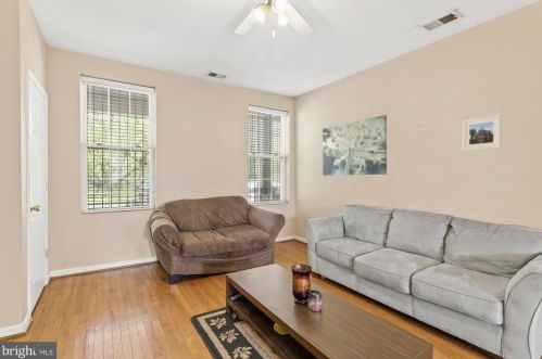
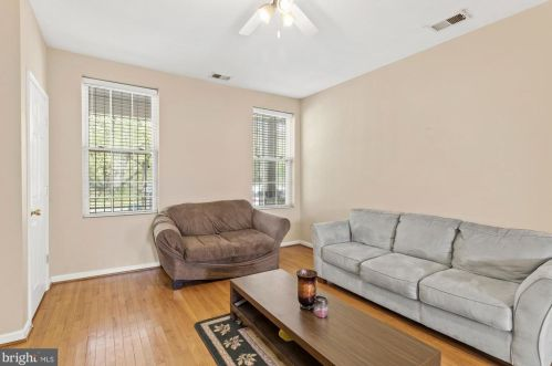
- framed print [462,114,503,152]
- wall art [322,114,388,177]
